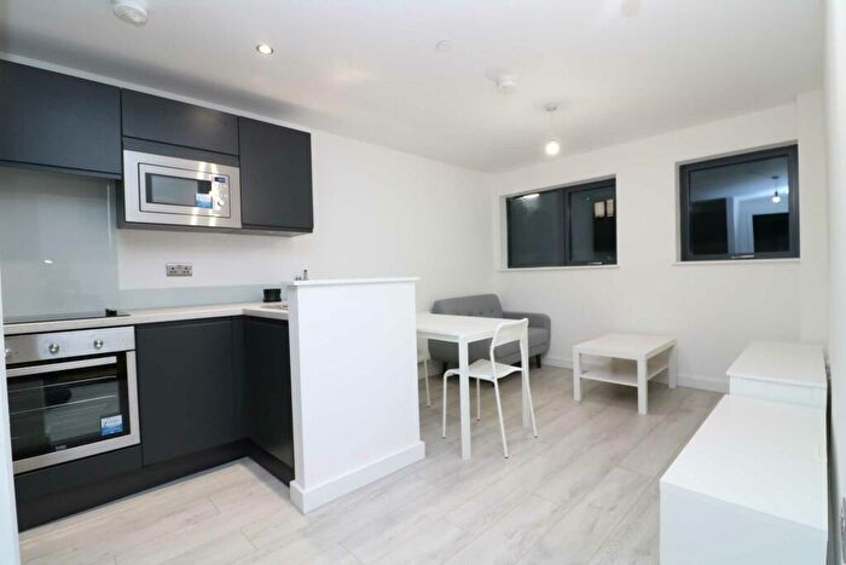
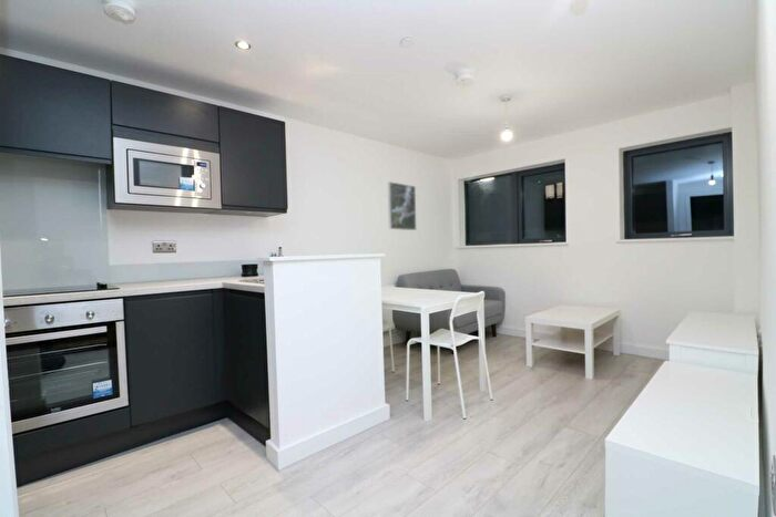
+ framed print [387,180,417,231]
